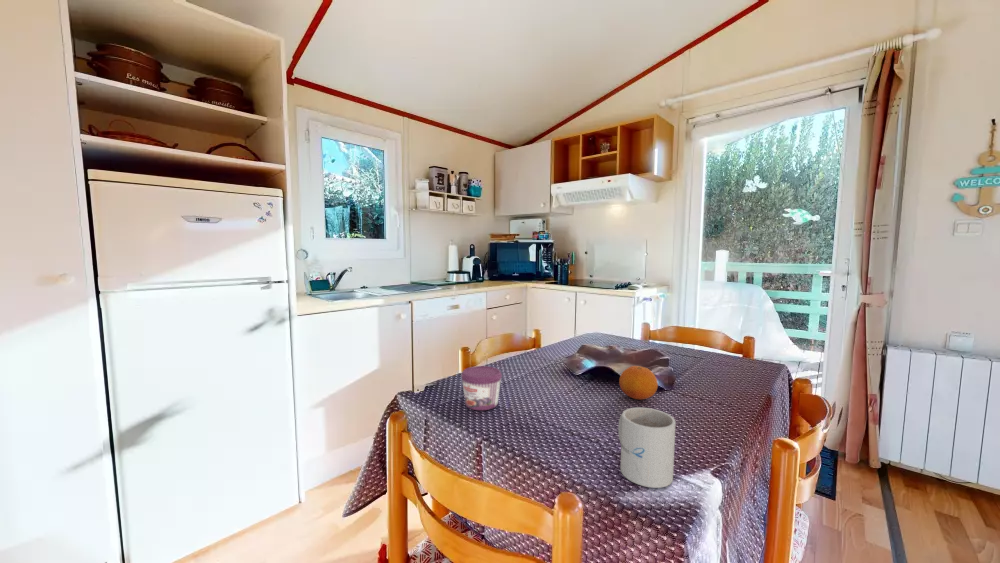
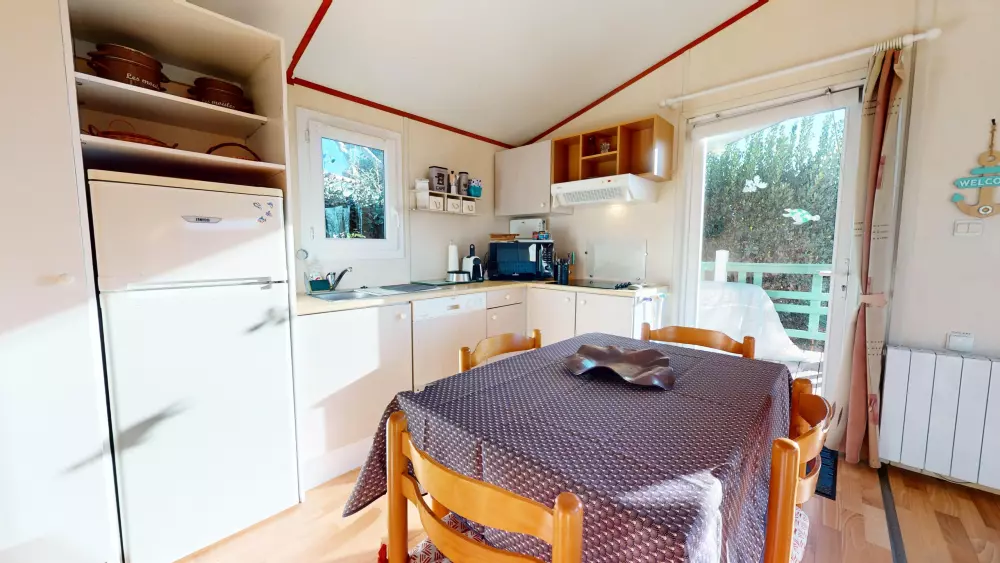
- mug [617,407,677,489]
- jam [460,365,503,411]
- fruit [618,365,659,401]
